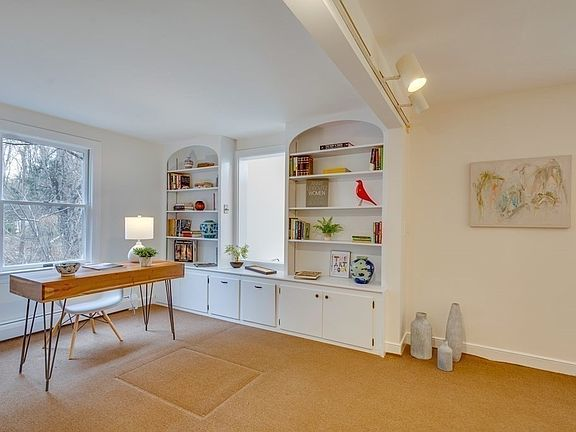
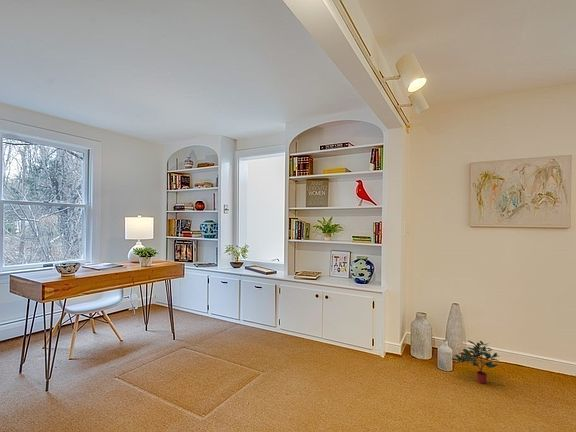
+ potted plant [450,339,500,385]
